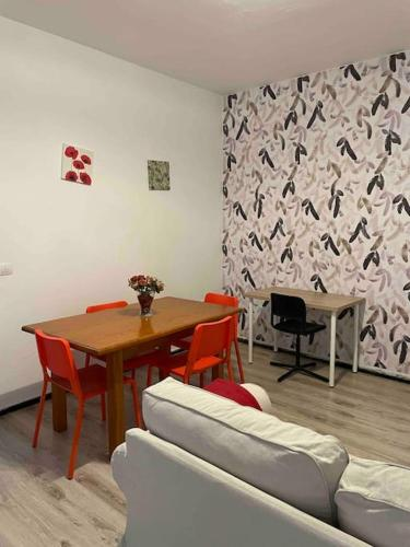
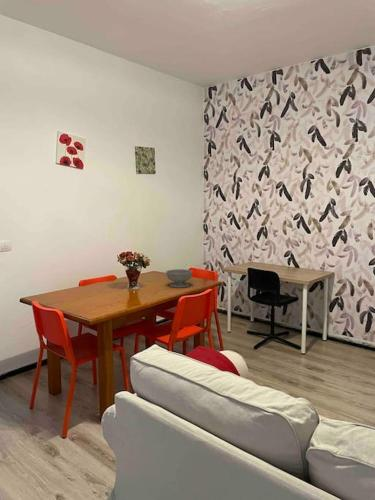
+ bowl [165,268,194,288]
